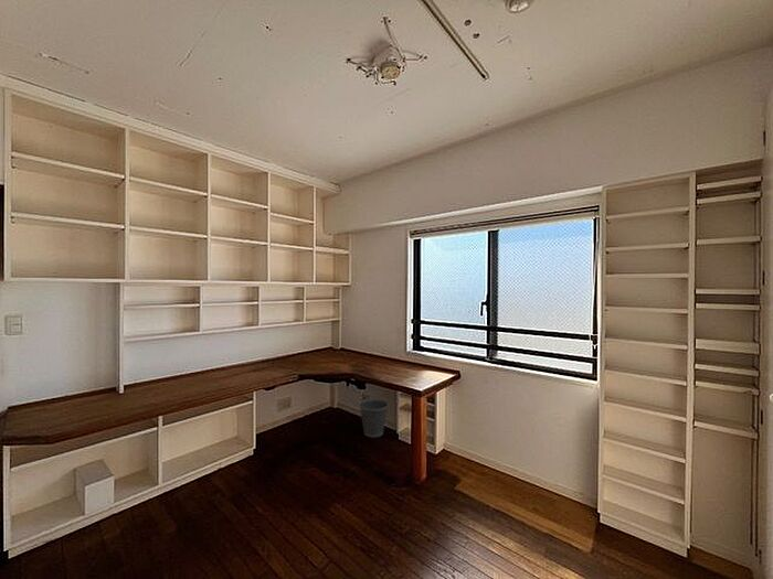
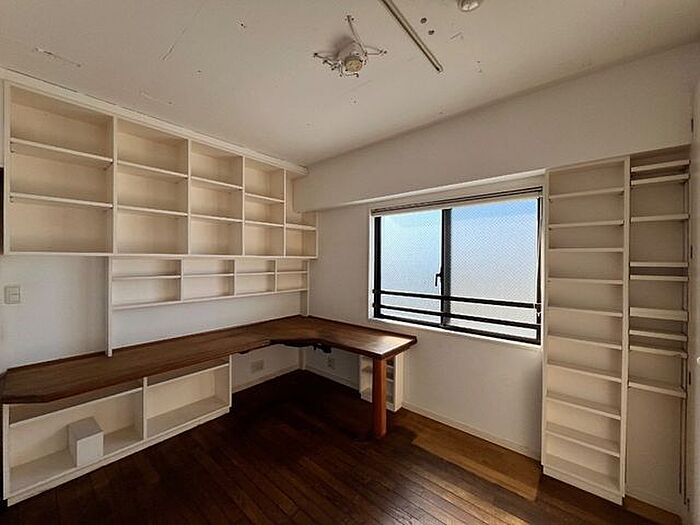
- wastebasket [358,398,390,438]
